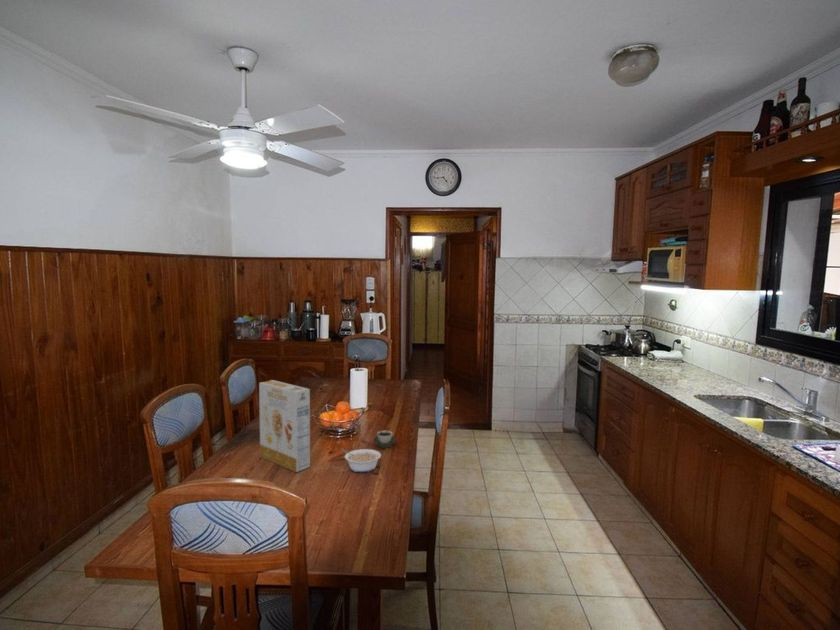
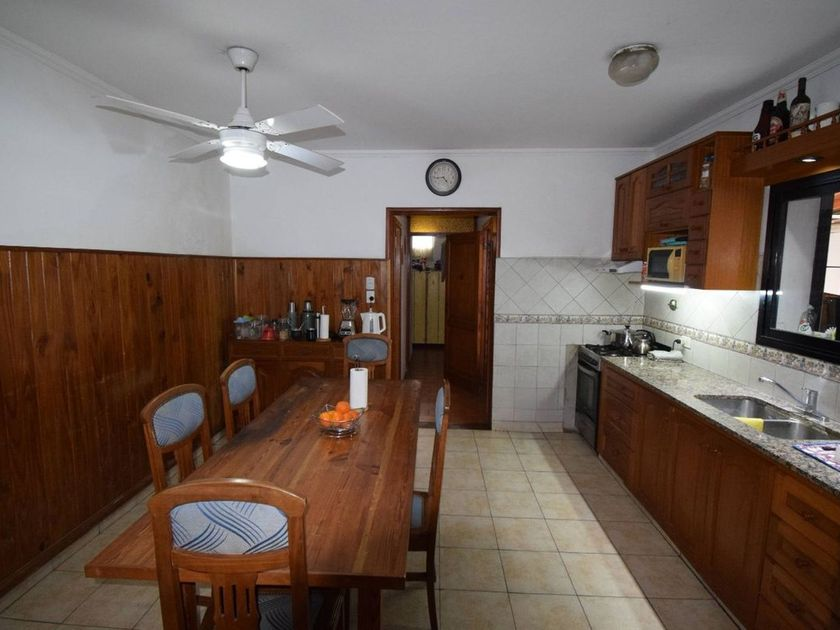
- cereal box [258,379,311,473]
- legume [340,448,382,473]
- cup [372,430,397,449]
